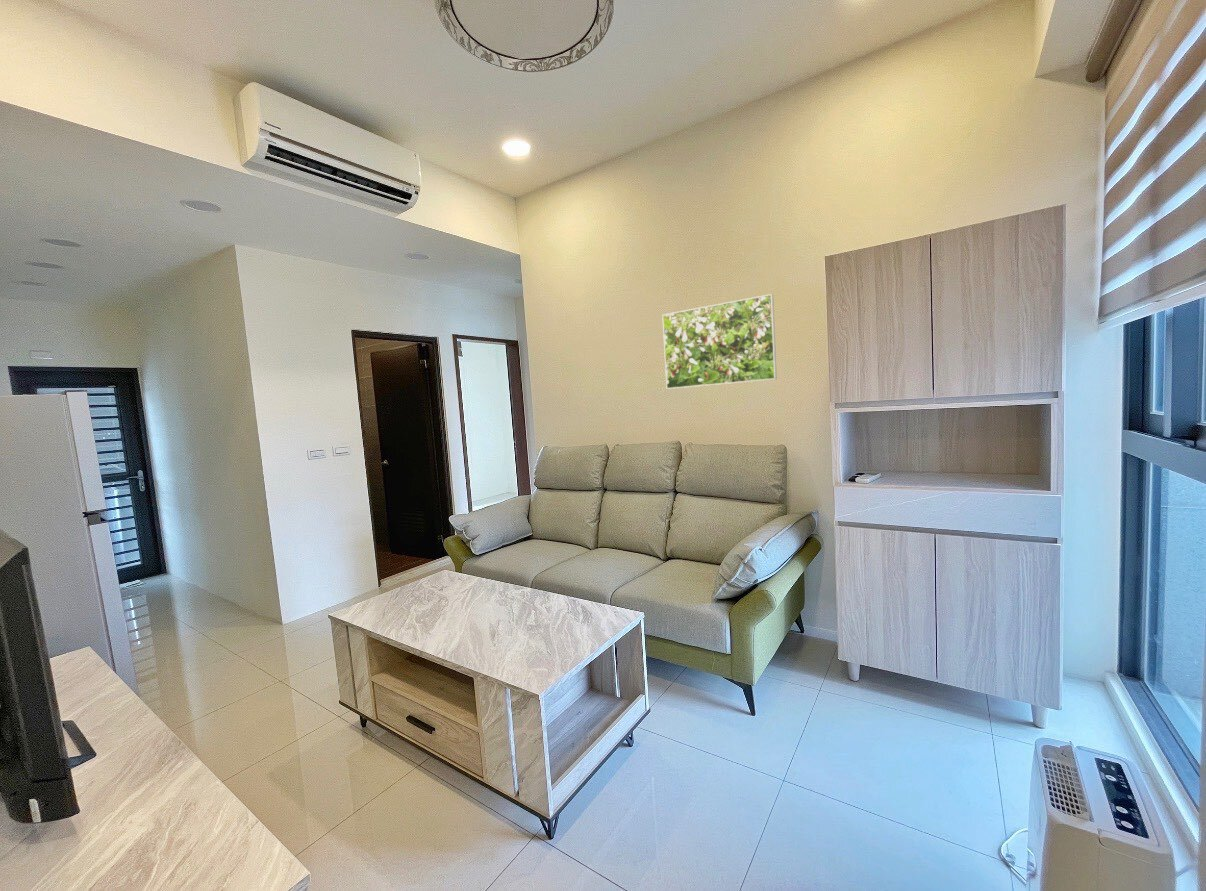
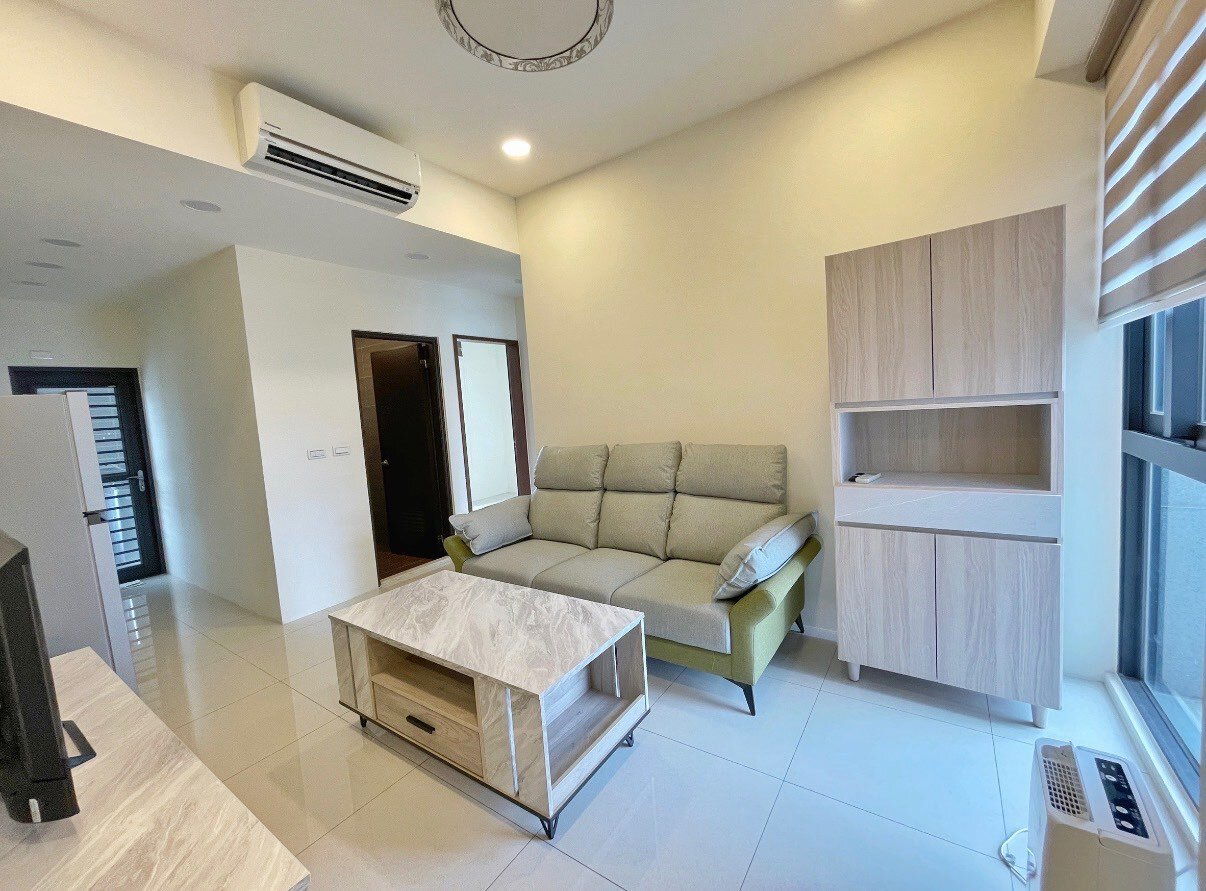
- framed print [661,293,778,390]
